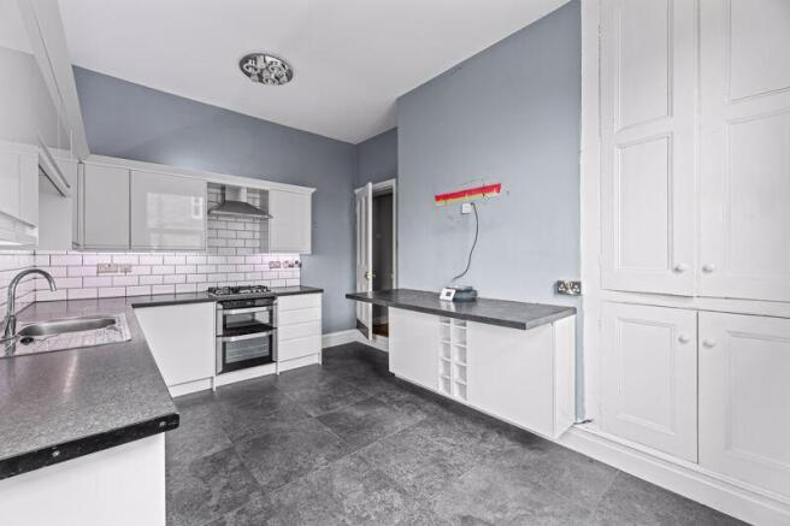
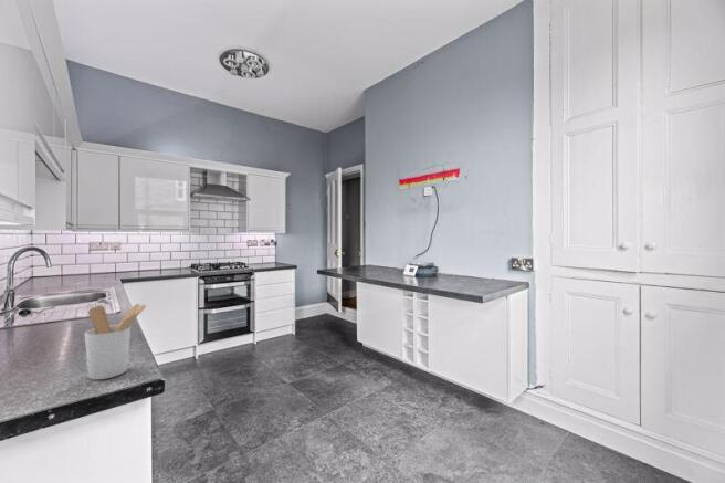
+ utensil holder [84,303,148,381]
